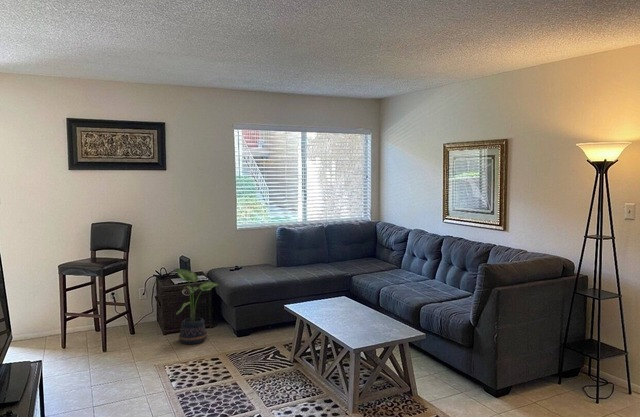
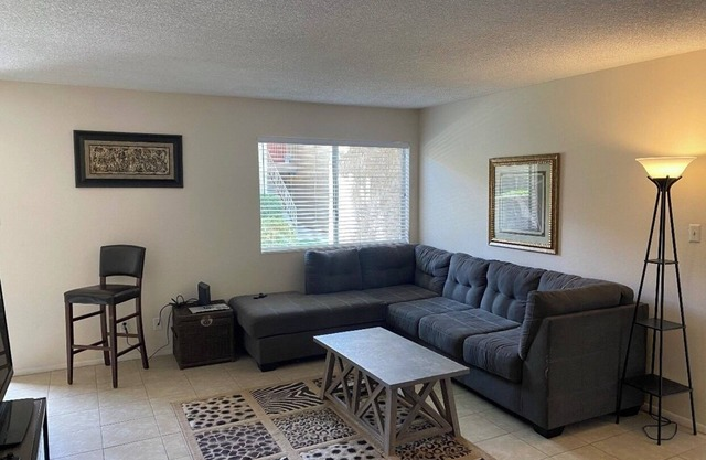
- potted plant [173,267,222,345]
